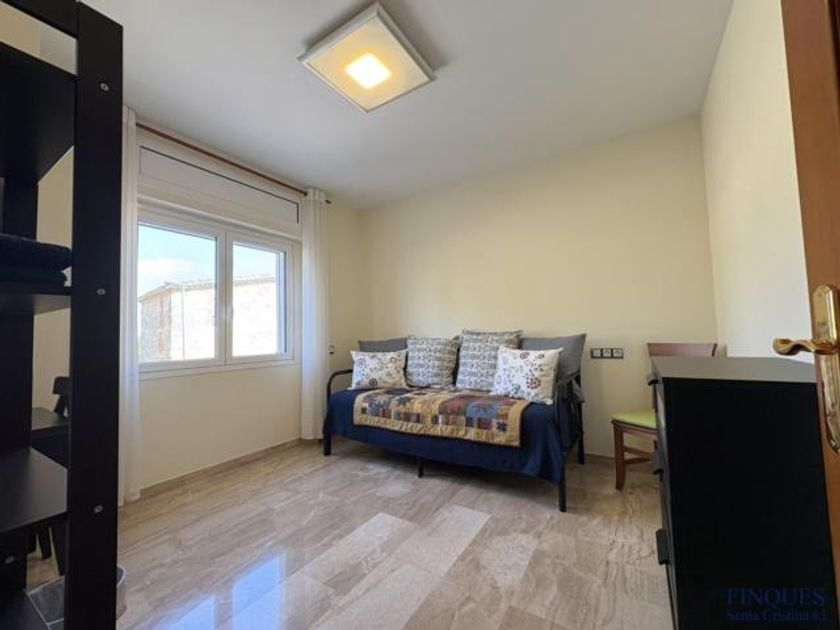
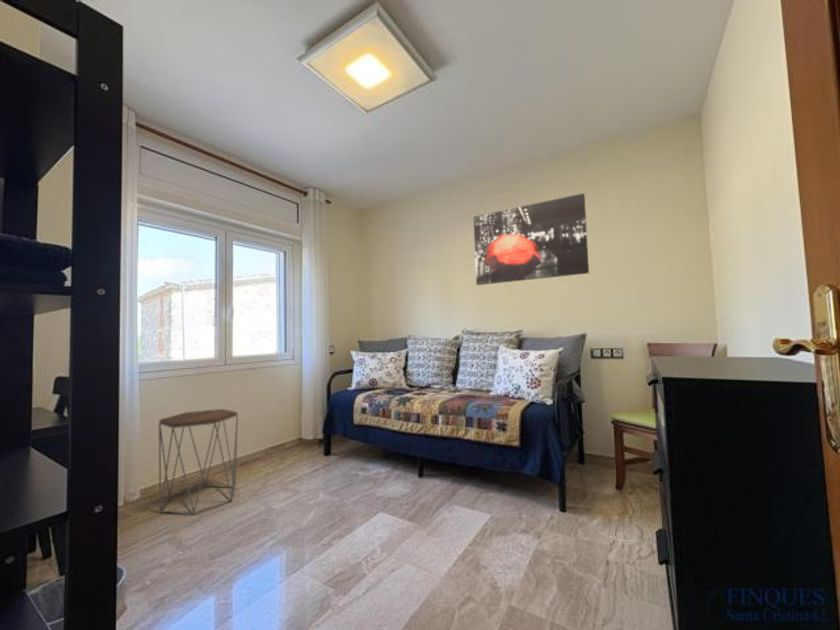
+ wall art [473,192,590,286]
+ side table [158,408,239,515]
